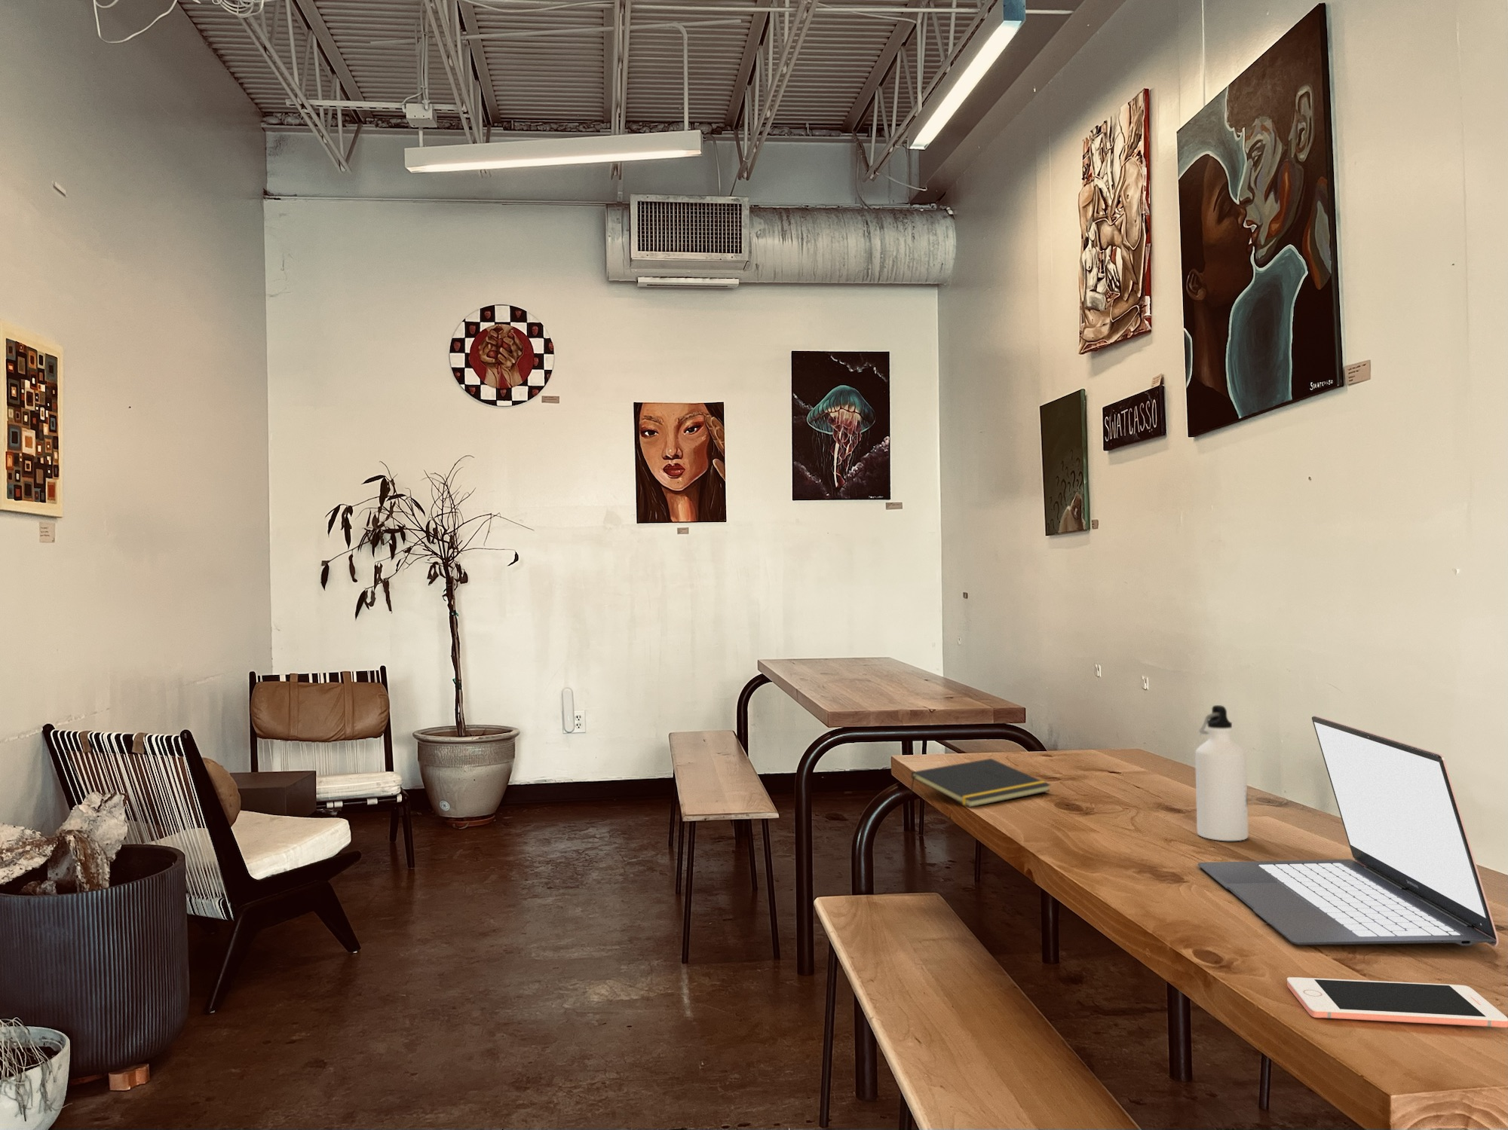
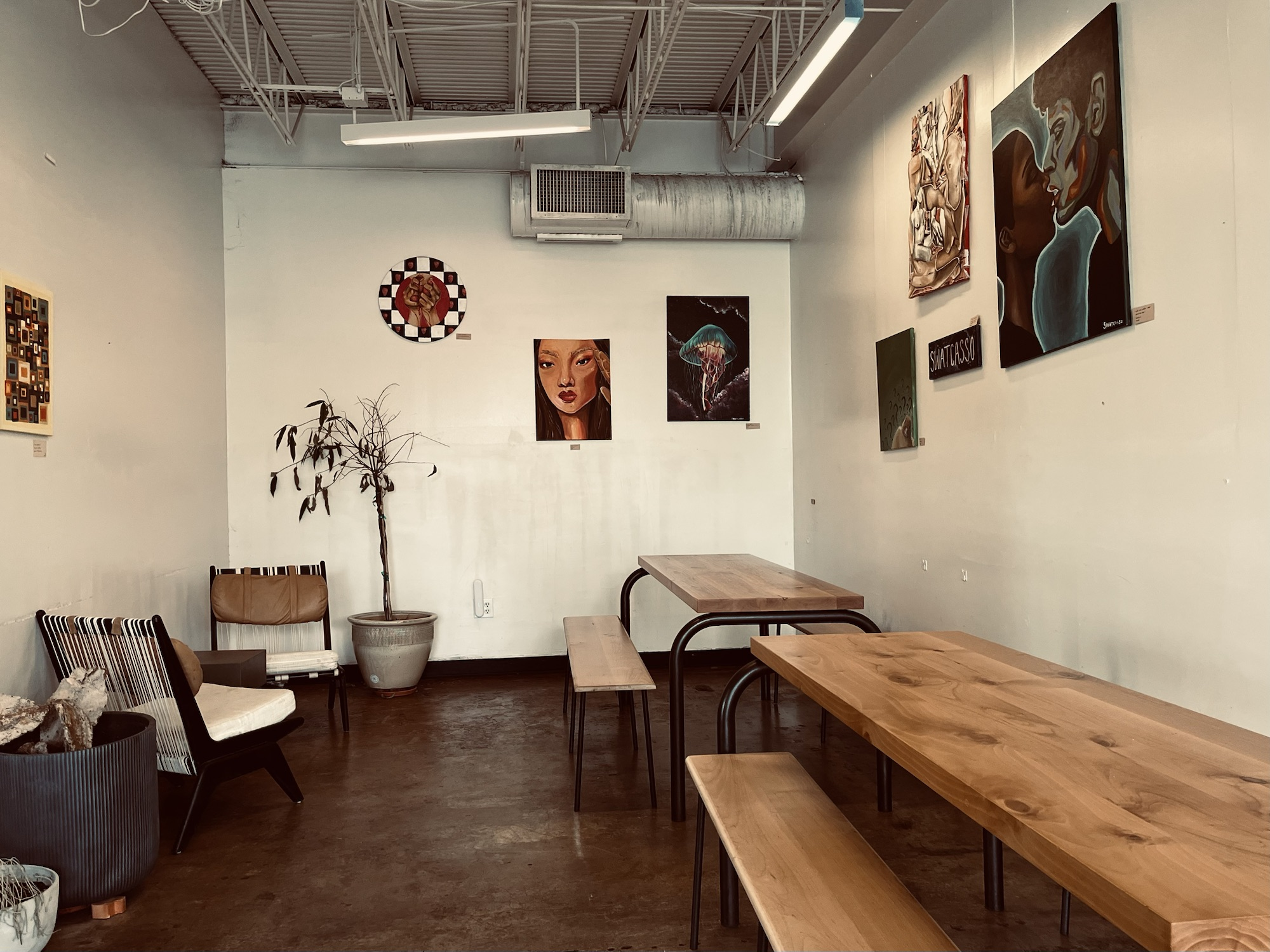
- cell phone [1286,977,1508,1028]
- water bottle [1195,704,1249,842]
- laptop [1197,715,1499,947]
- notepad [910,757,1052,808]
